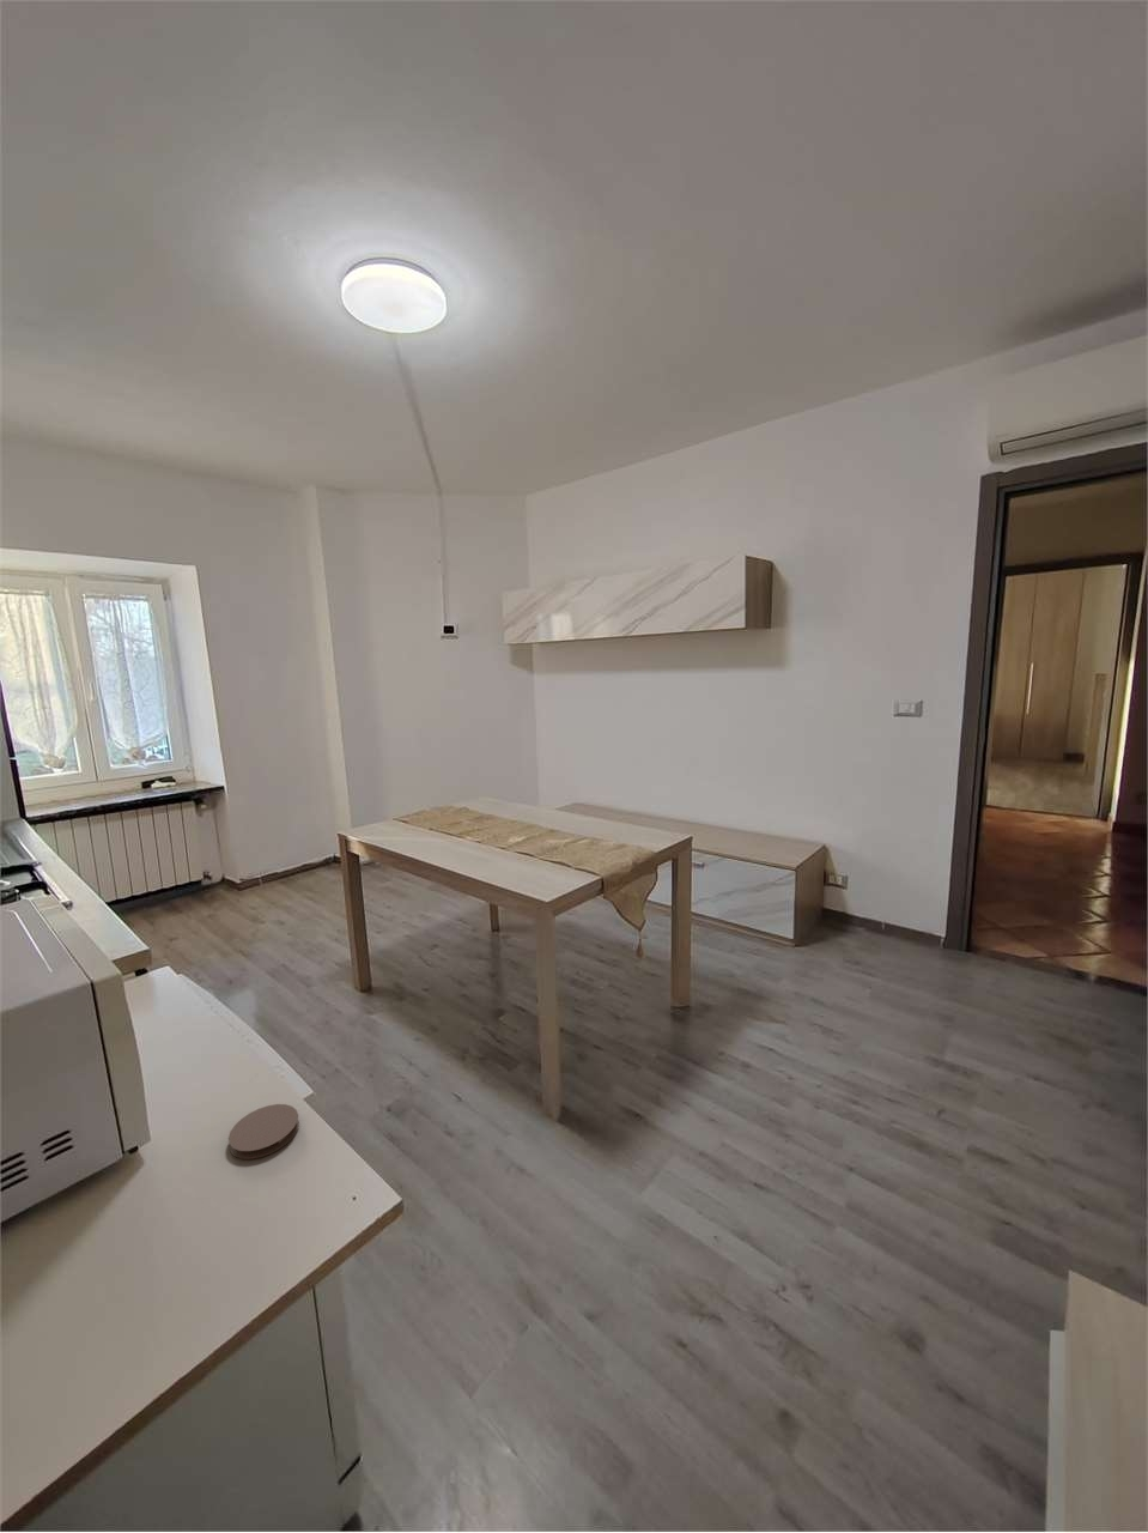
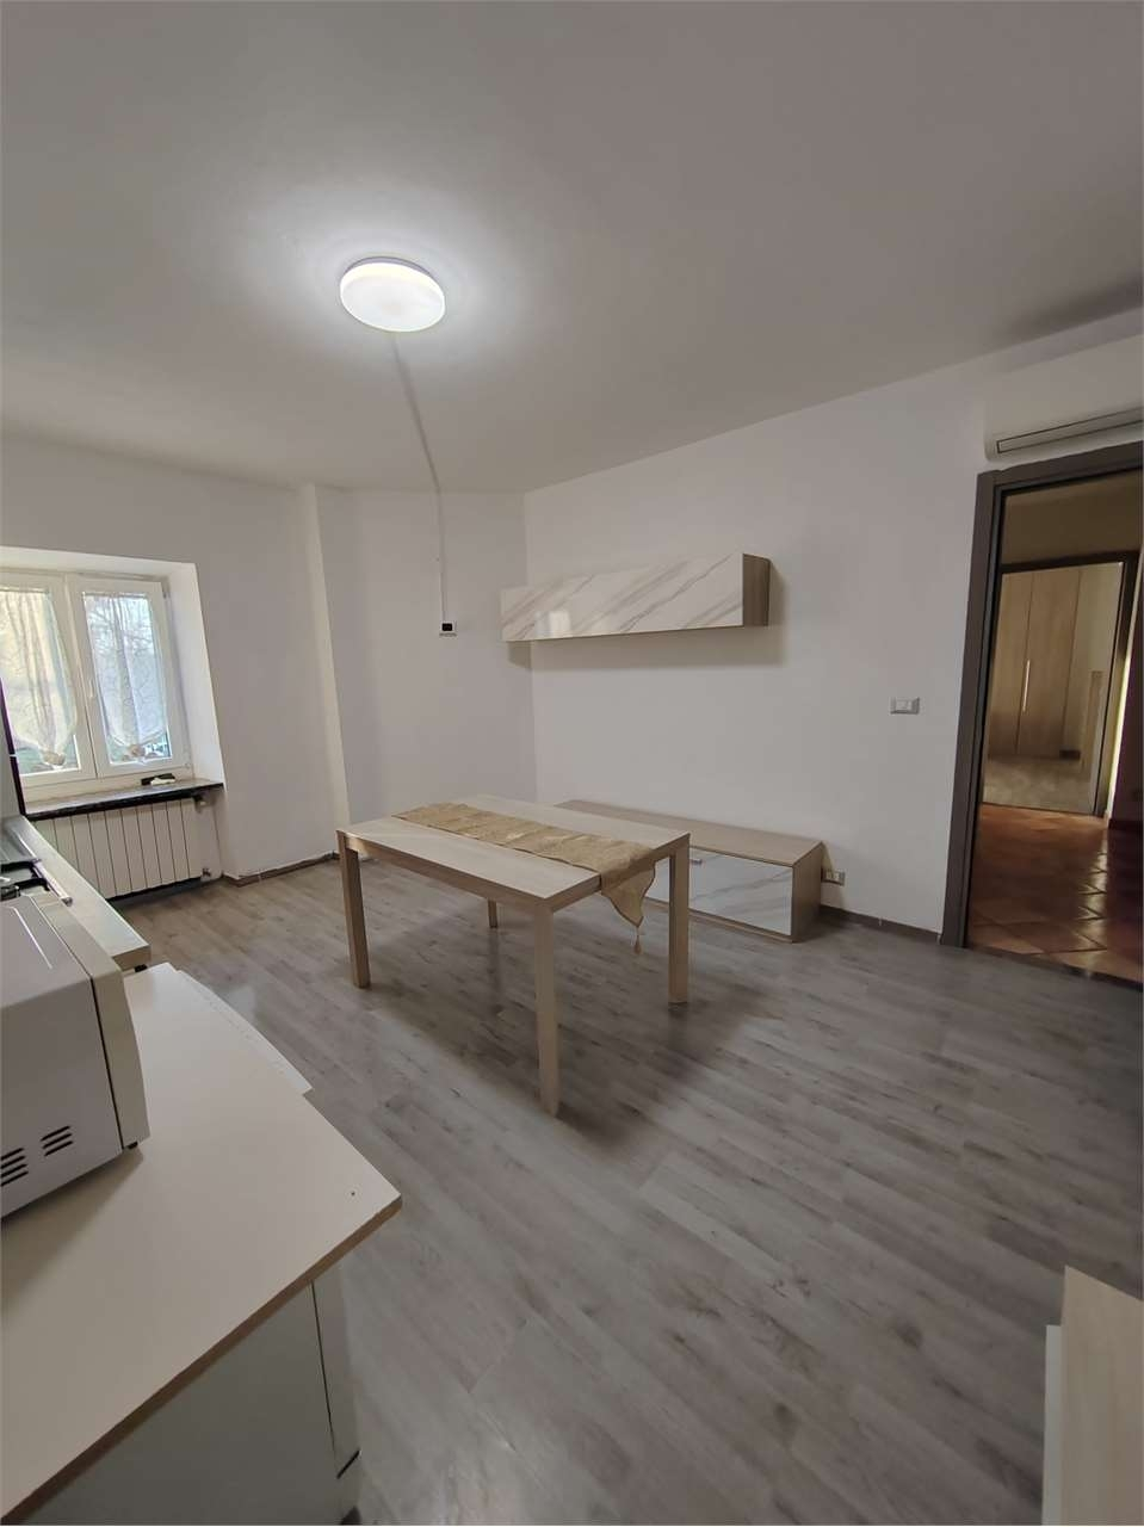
- coaster [228,1104,300,1160]
